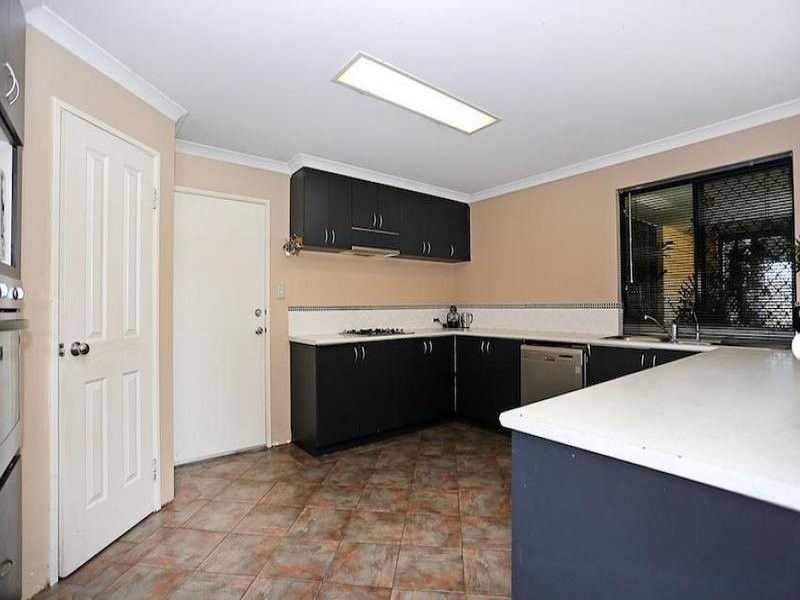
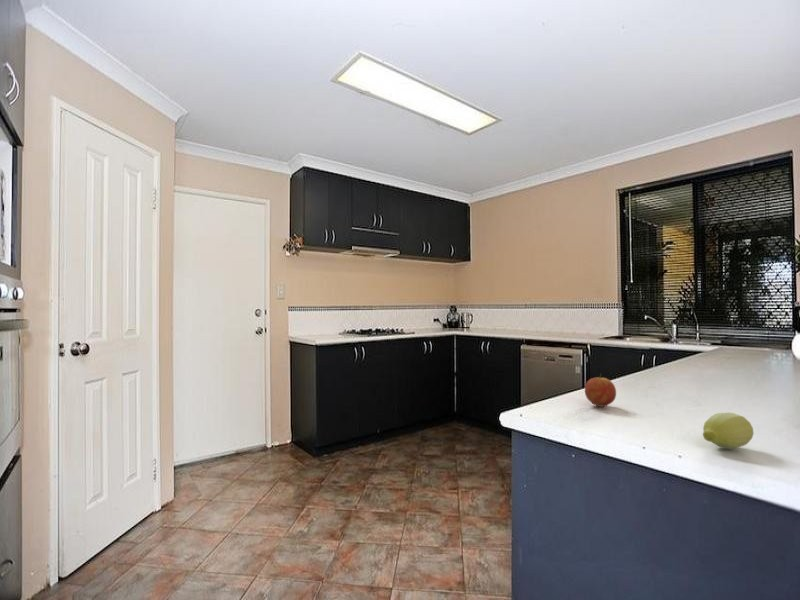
+ fruit [584,373,617,408]
+ fruit [702,412,755,449]
